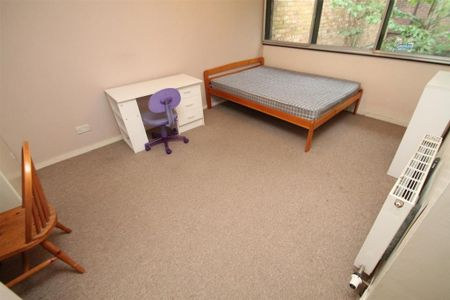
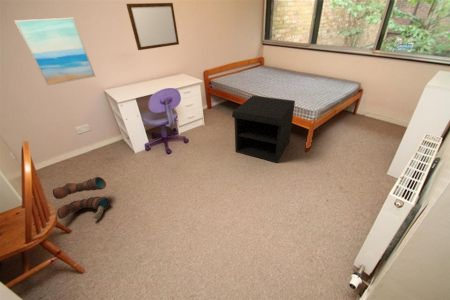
+ nightstand [231,95,296,164]
+ boots [52,176,111,222]
+ writing board [126,2,180,51]
+ wall art [13,17,96,87]
